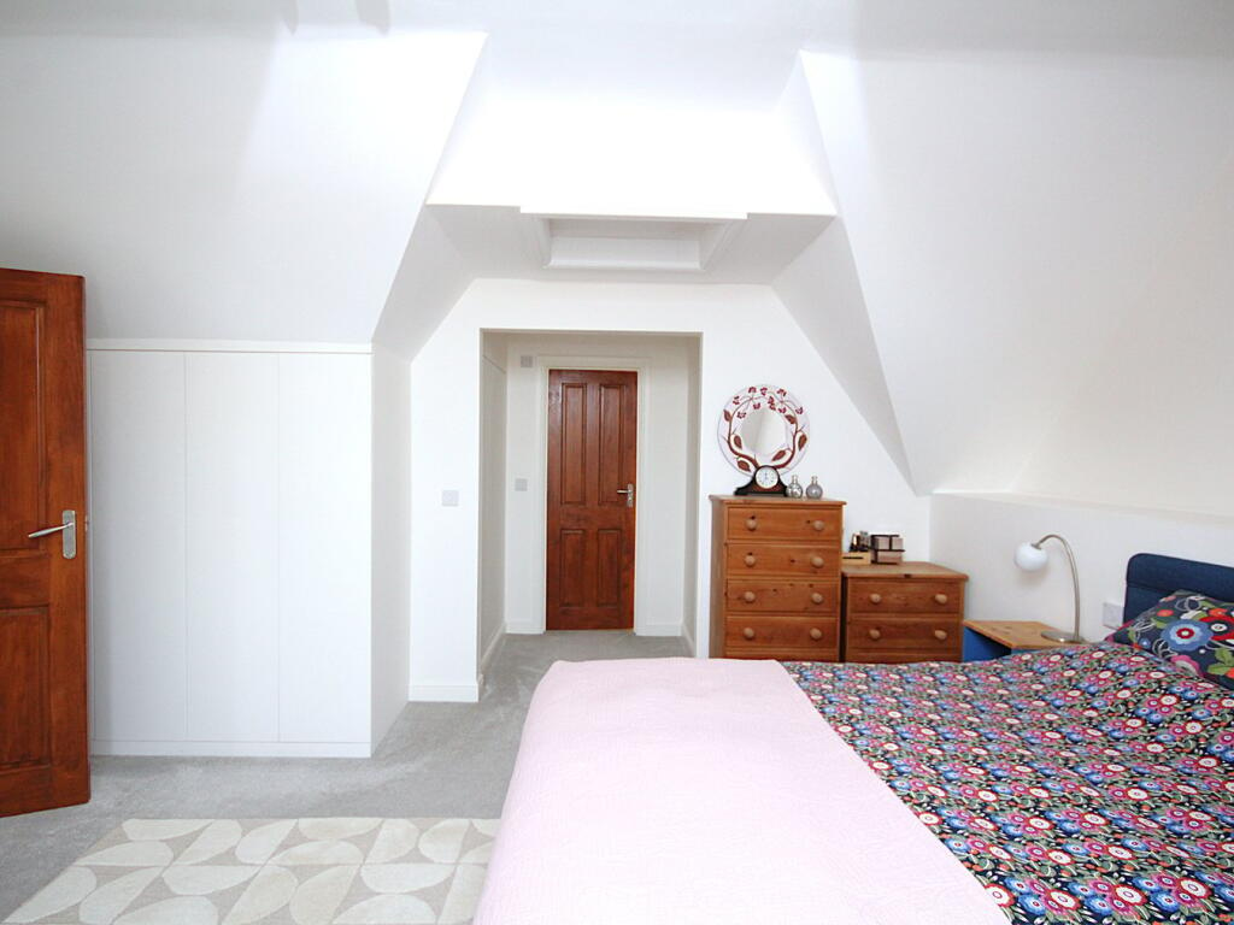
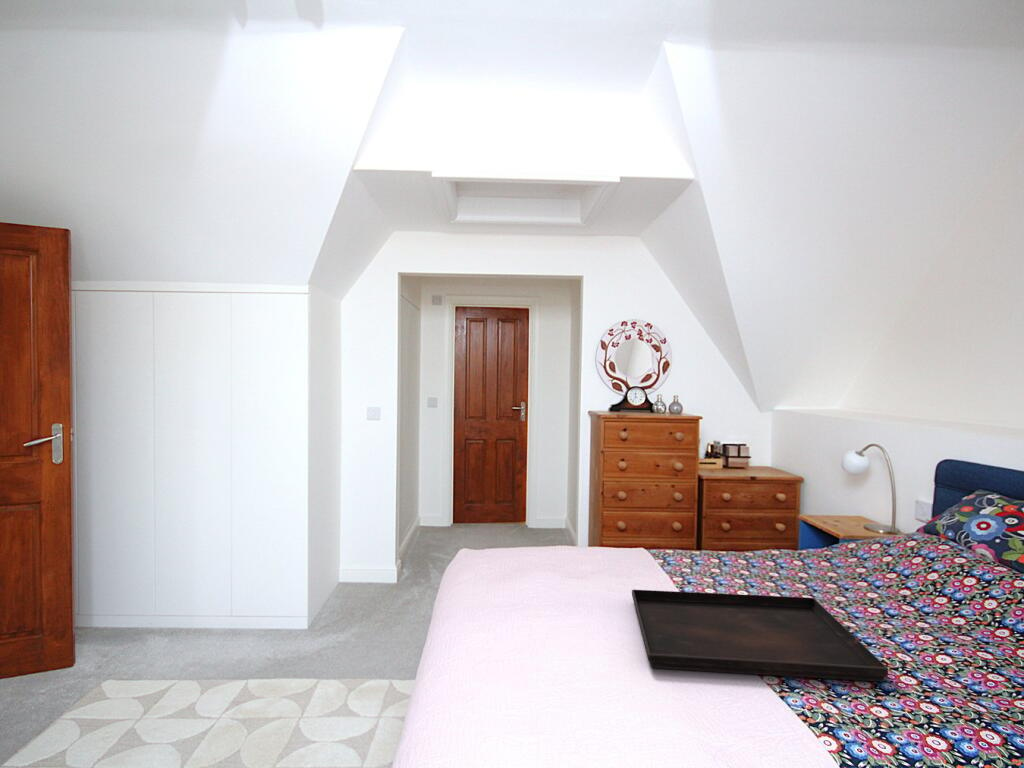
+ serving tray [631,589,889,683]
